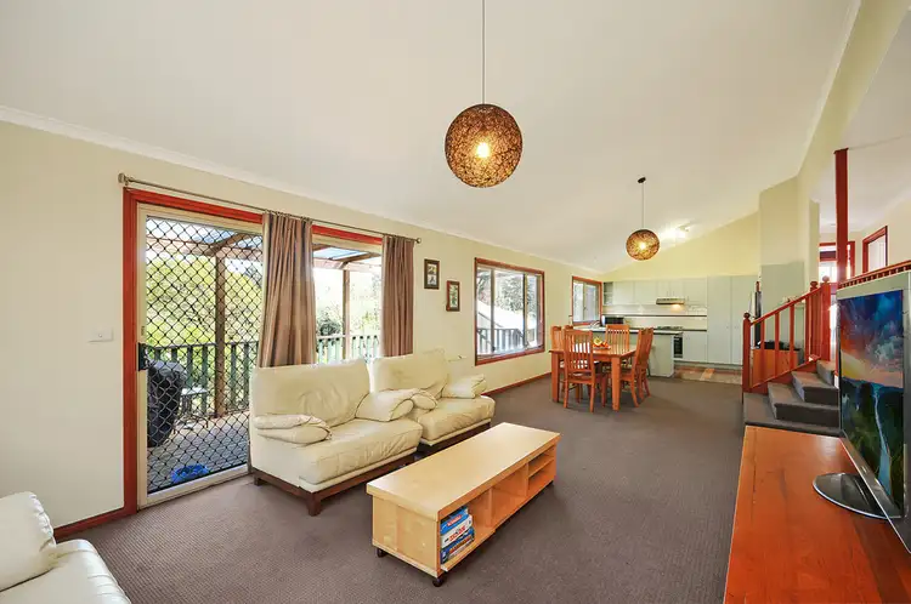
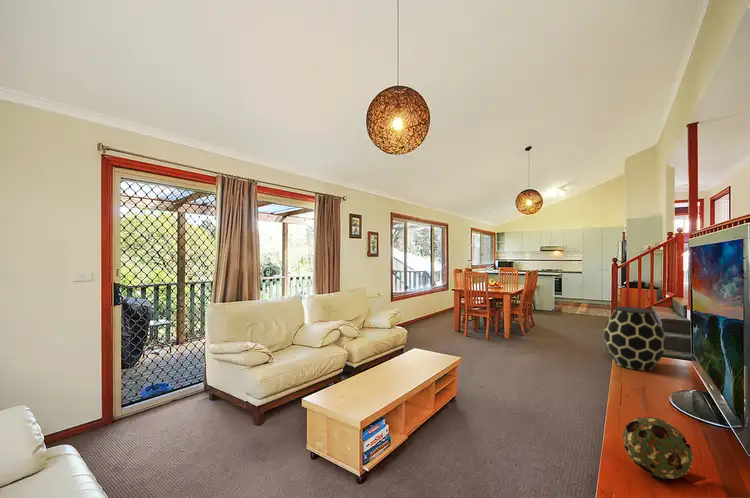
+ decorative ball [622,416,694,480]
+ vase [603,306,667,371]
